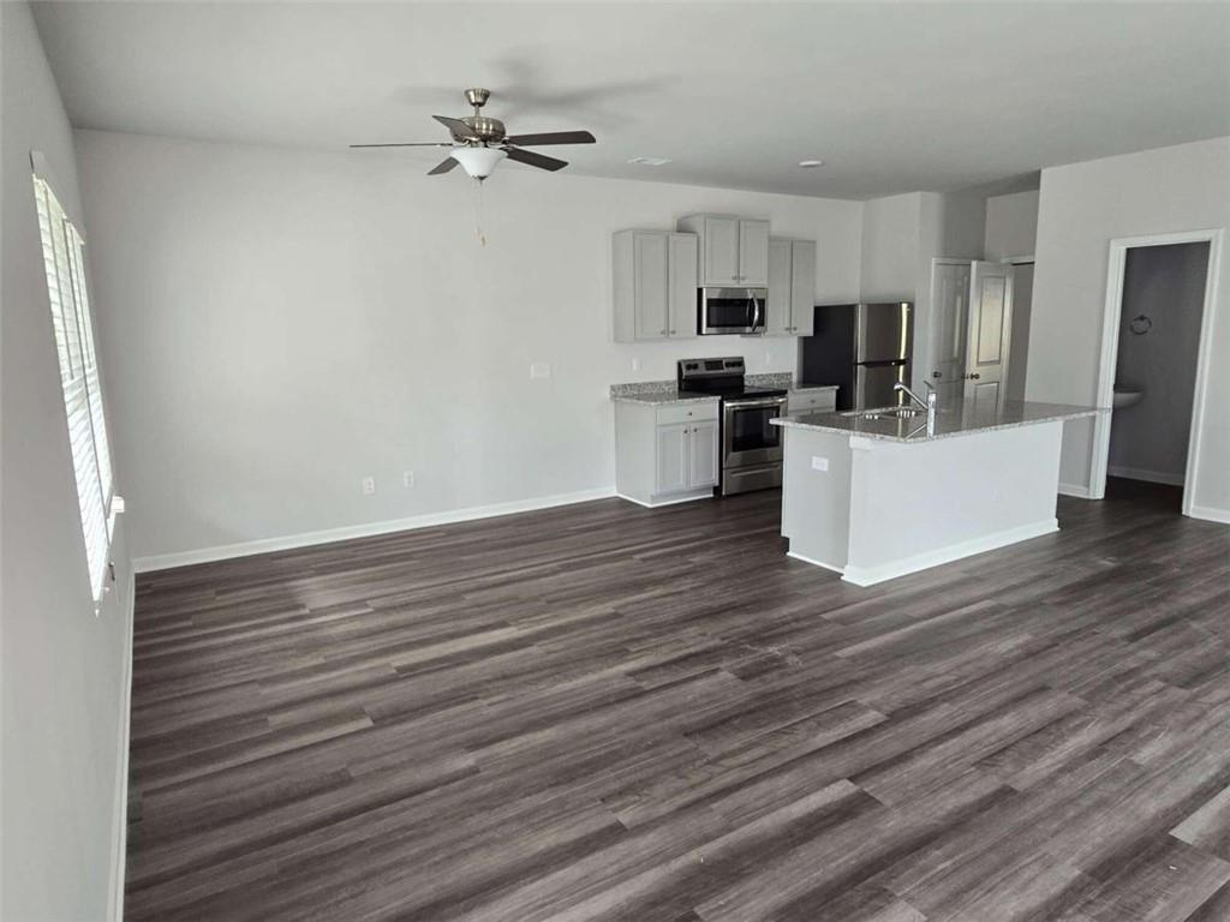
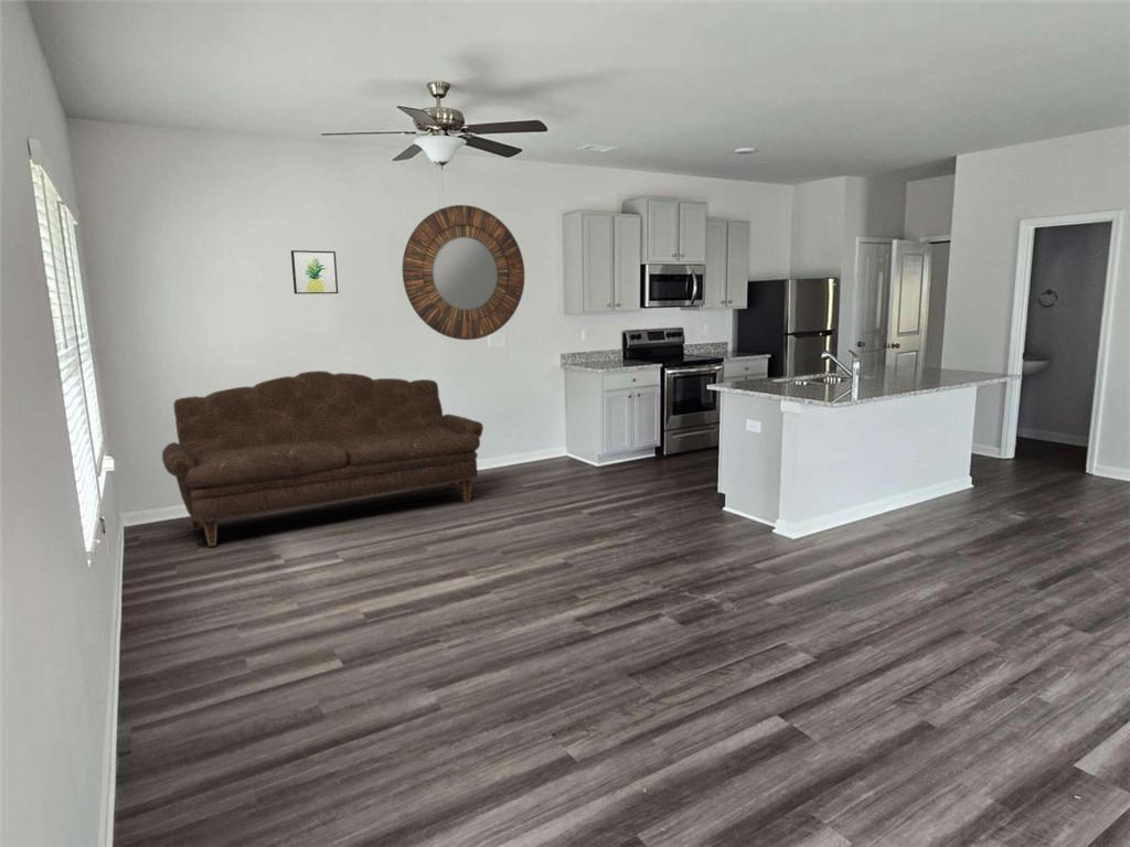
+ wall art [290,249,339,294]
+ sofa [161,369,484,548]
+ home mirror [402,204,525,341]
